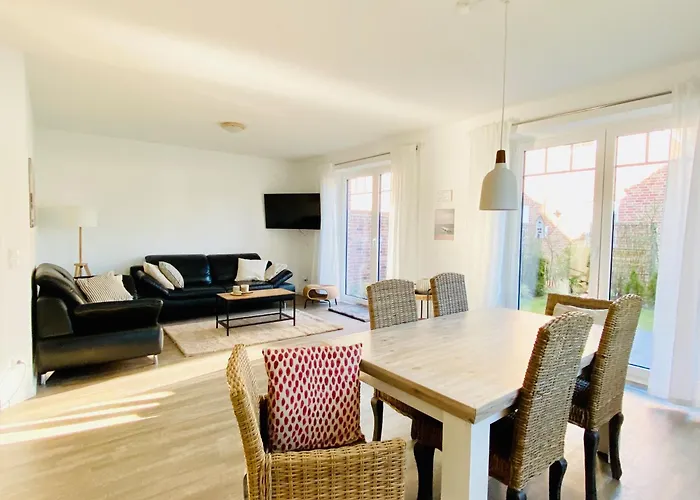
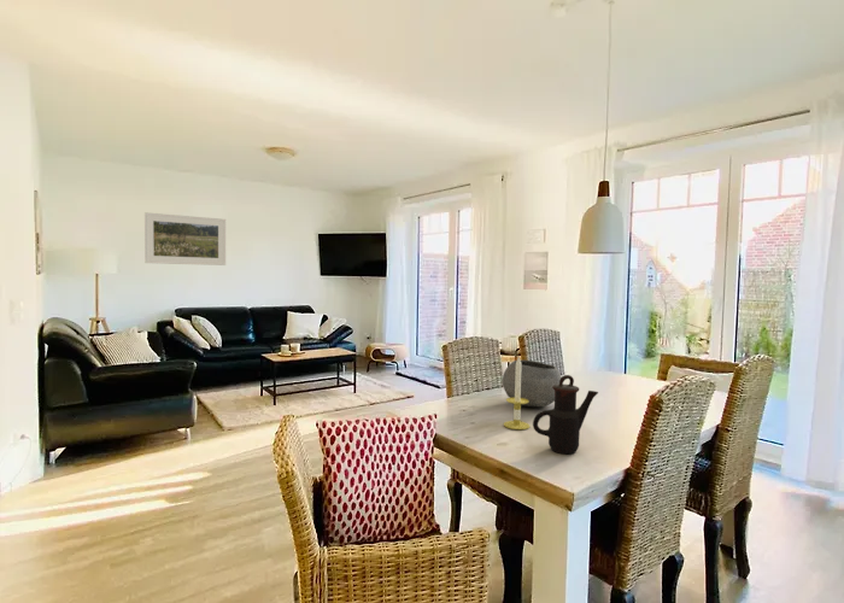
+ candle [503,356,531,431]
+ bowl [502,359,562,408]
+ teapot [532,374,599,455]
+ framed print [143,211,227,267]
